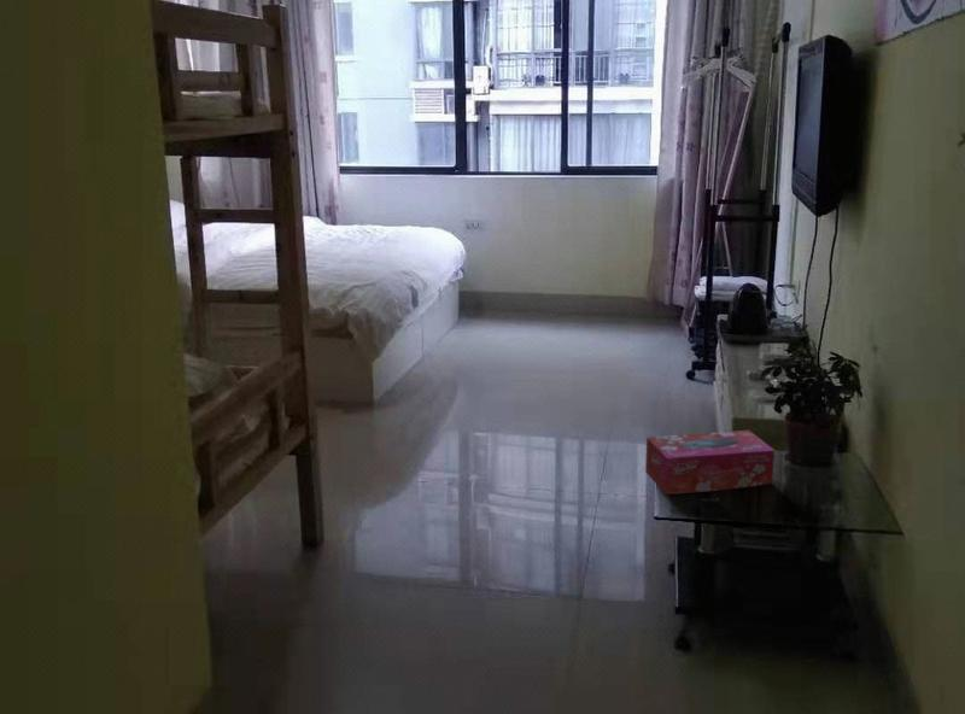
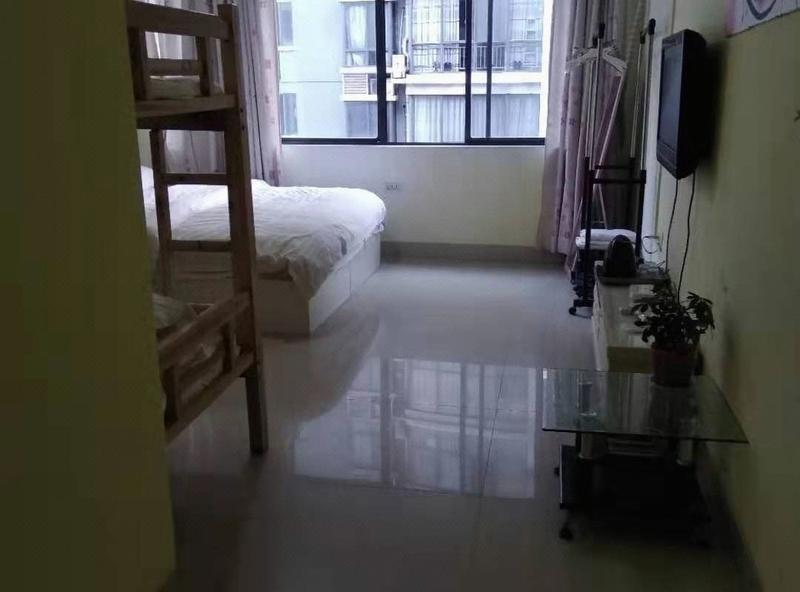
- tissue box [644,429,776,496]
